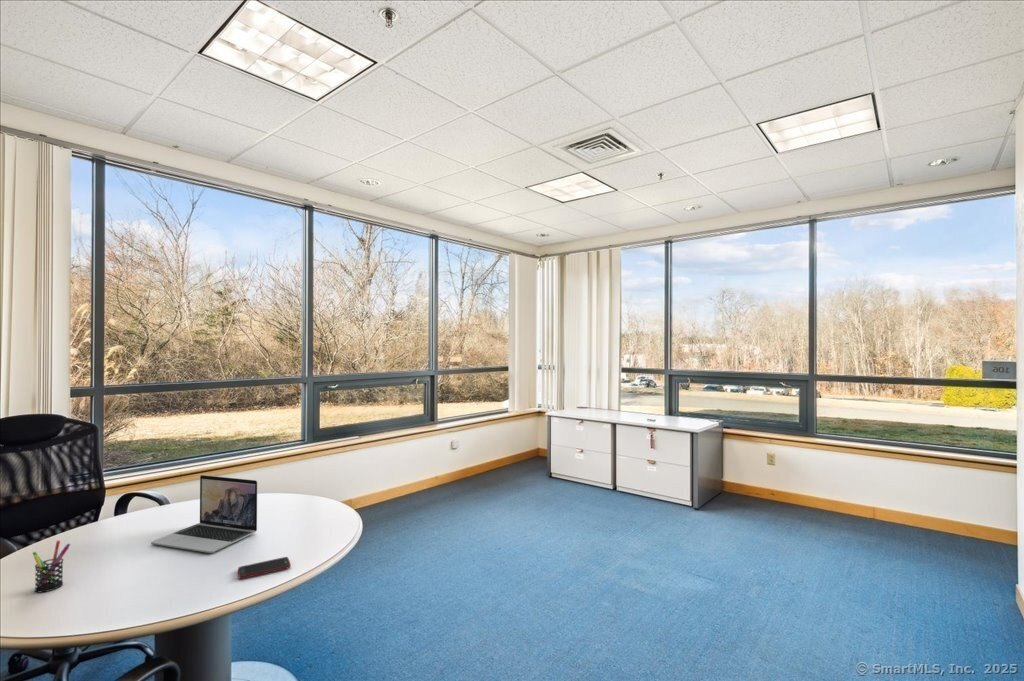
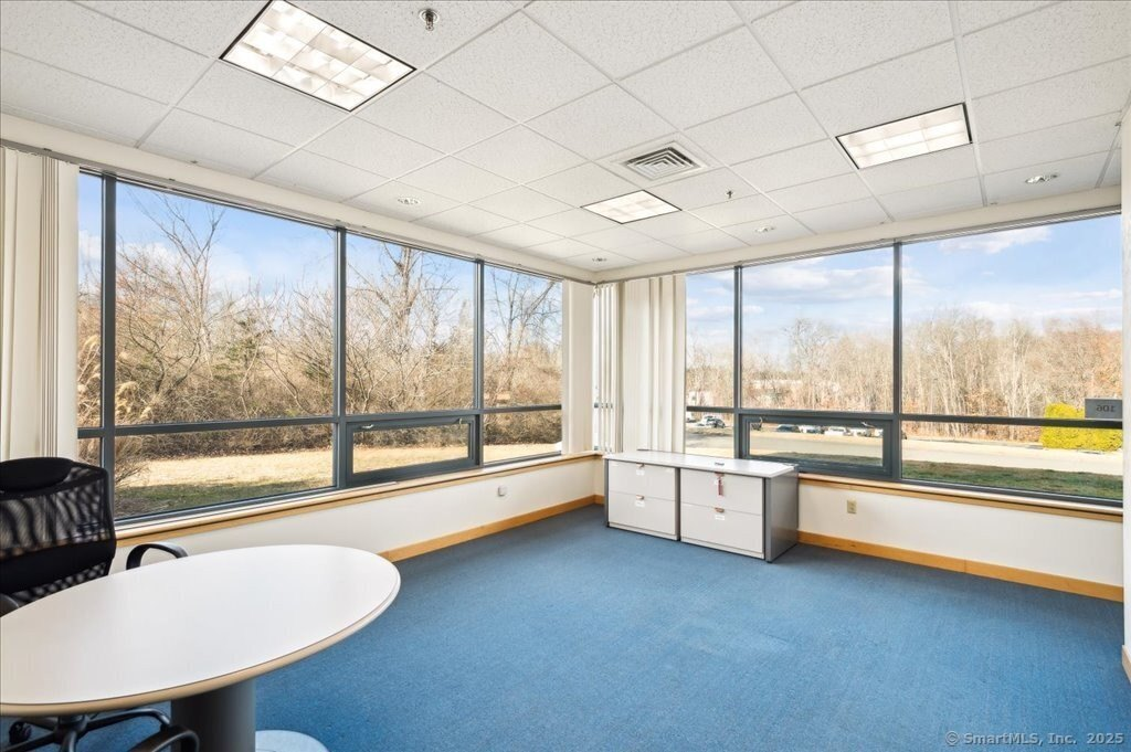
- cell phone [237,556,292,580]
- laptop [150,474,258,554]
- pen holder [31,540,71,593]
